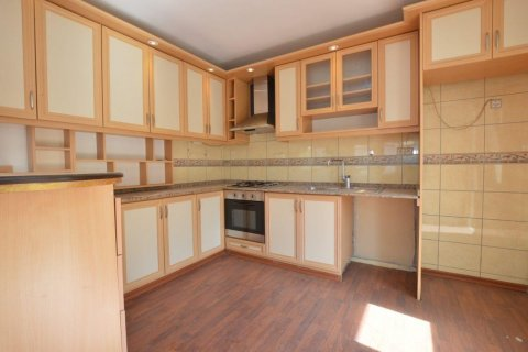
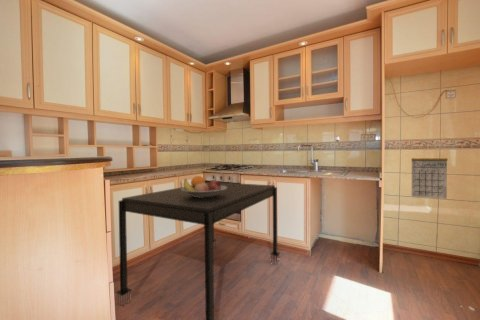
+ dining table [115,181,281,320]
+ fruit bowl [181,175,227,198]
+ calendar [410,150,449,200]
